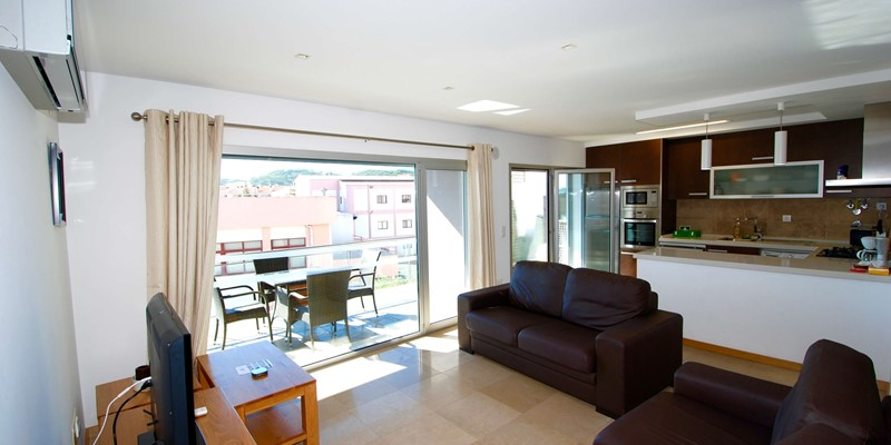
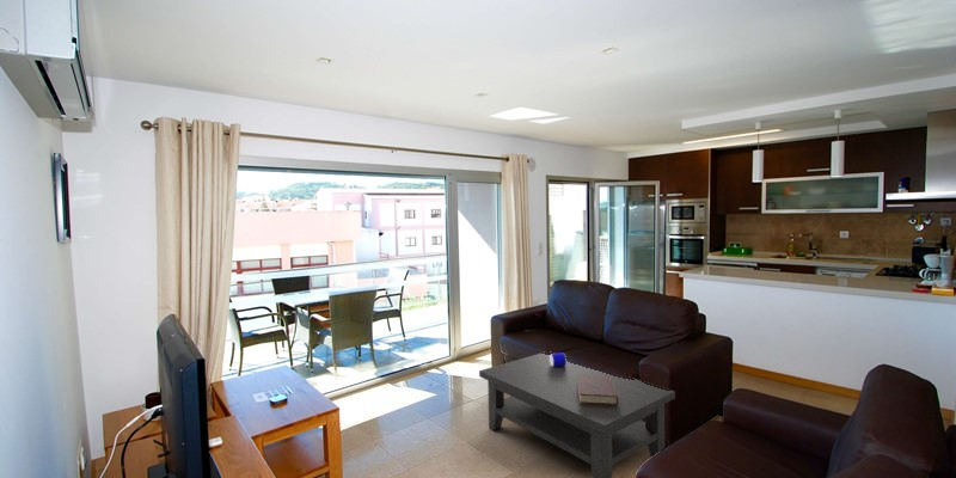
+ coffee table [478,351,676,478]
